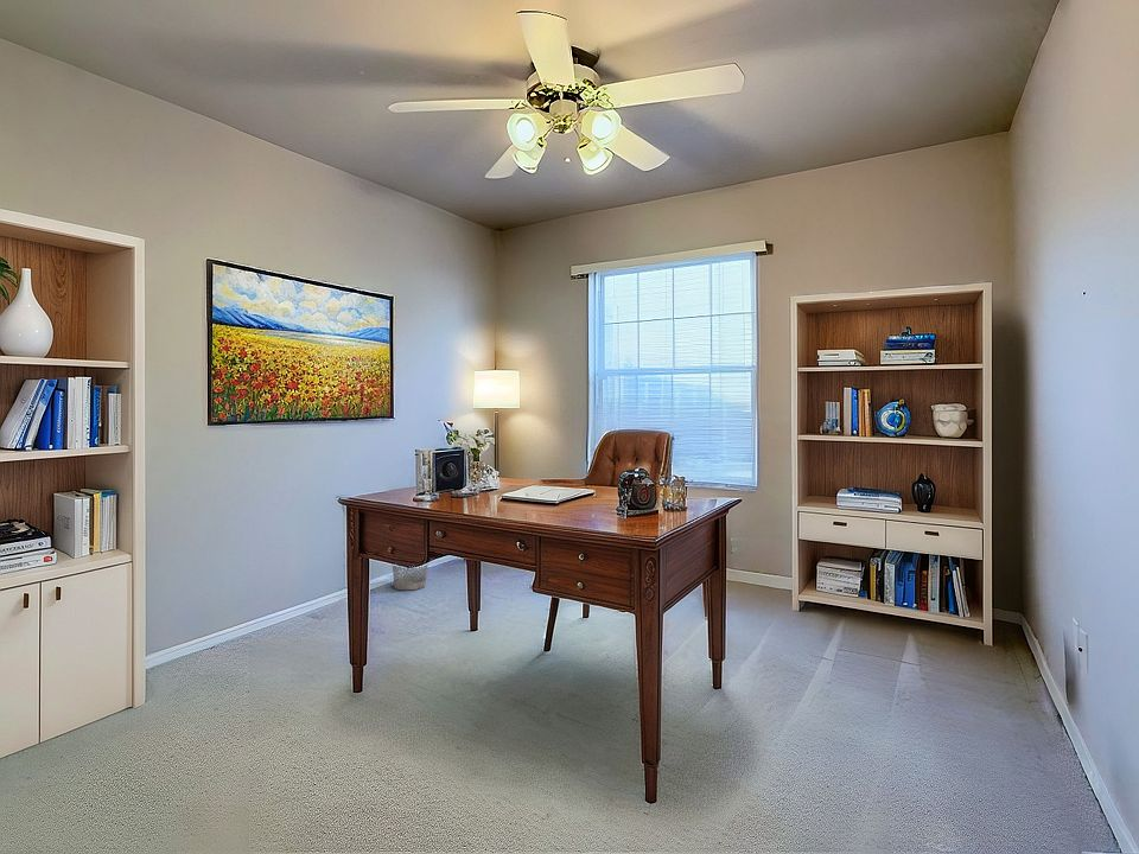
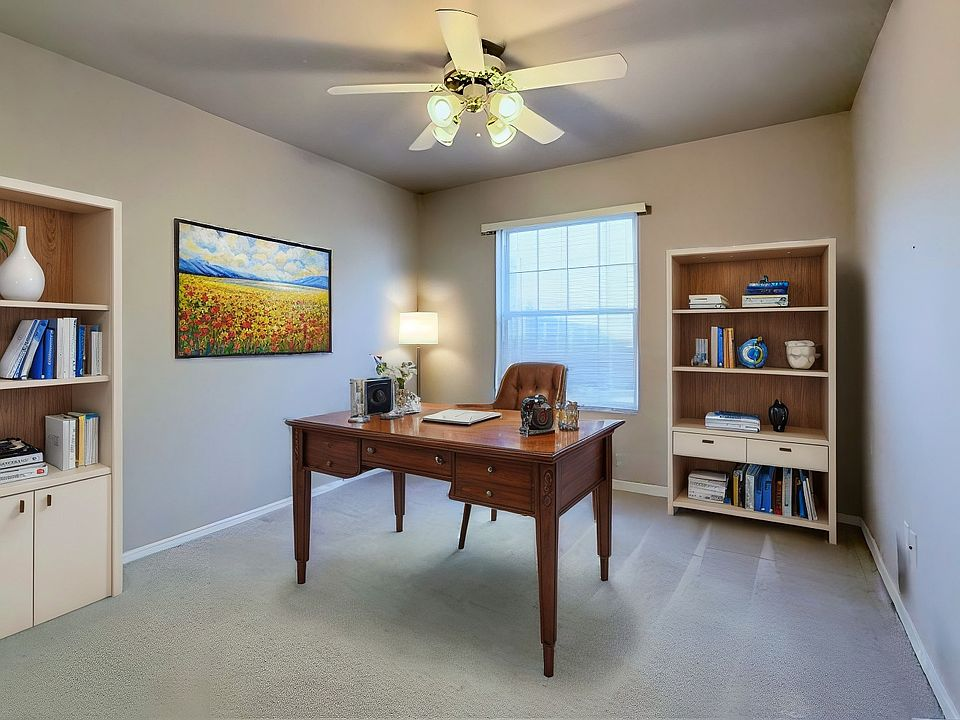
- wastebasket [392,563,428,591]
